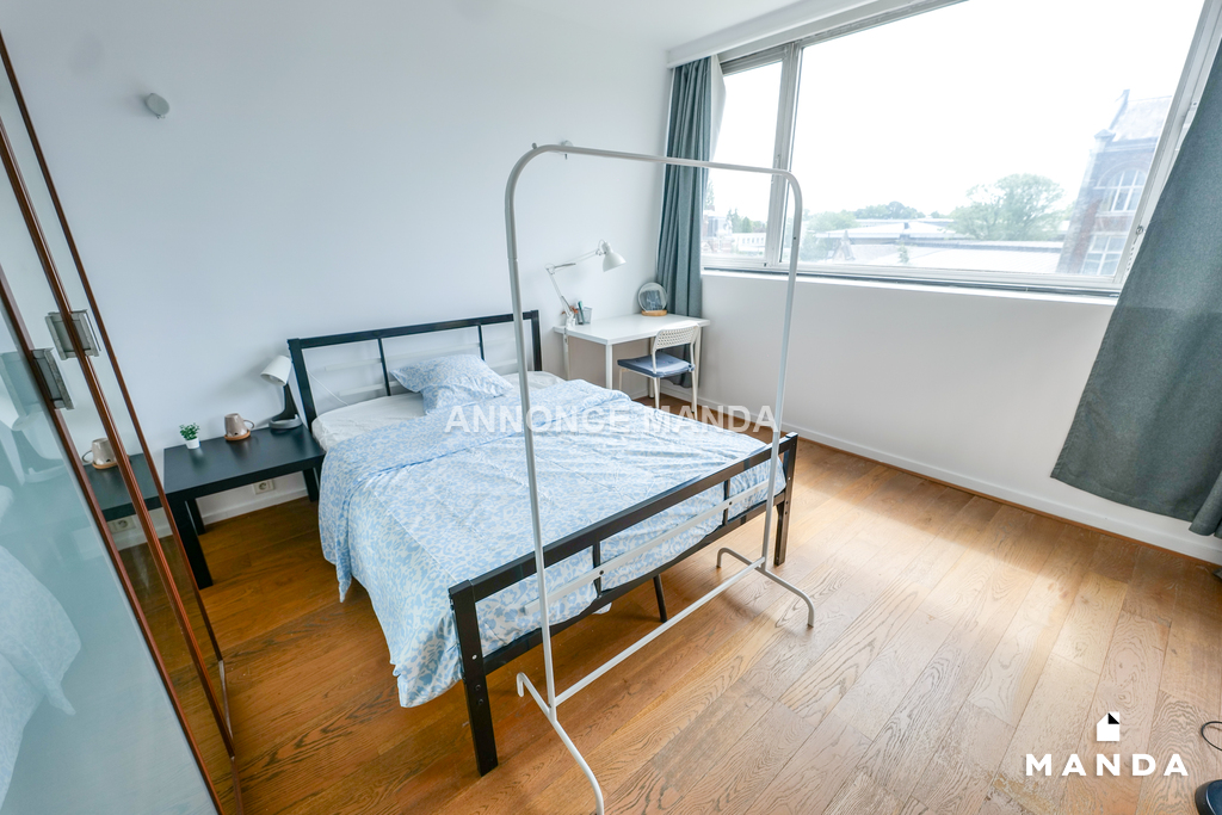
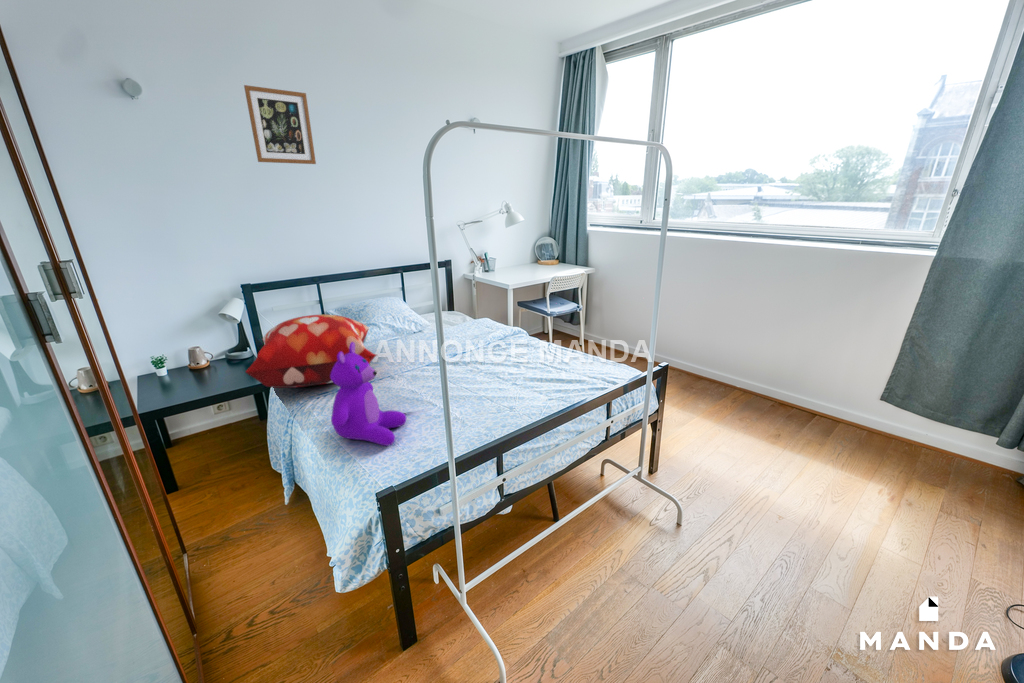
+ teddy bear [330,342,407,447]
+ decorative pillow [244,314,378,389]
+ wall art [243,84,317,165]
